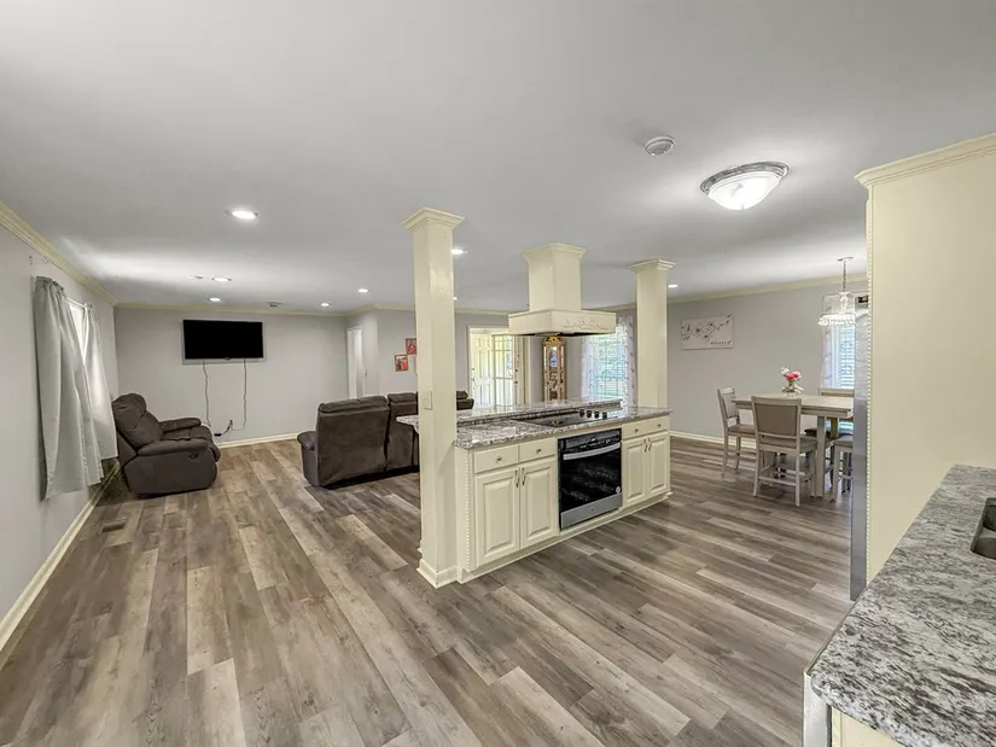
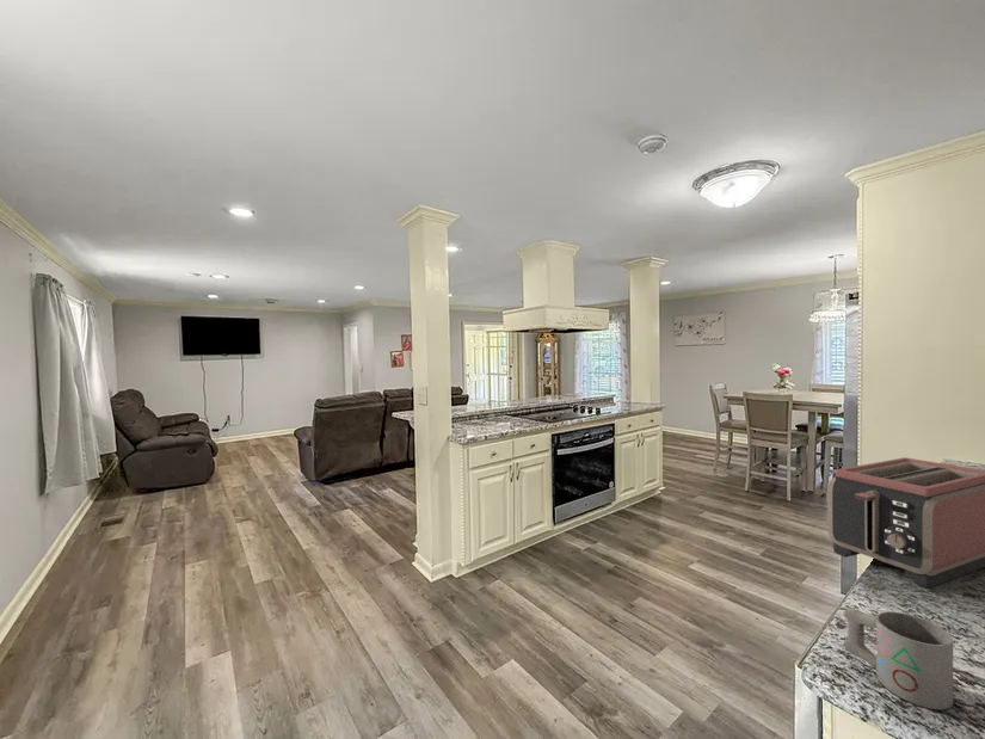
+ toaster [826,456,985,589]
+ mug [843,606,954,712]
